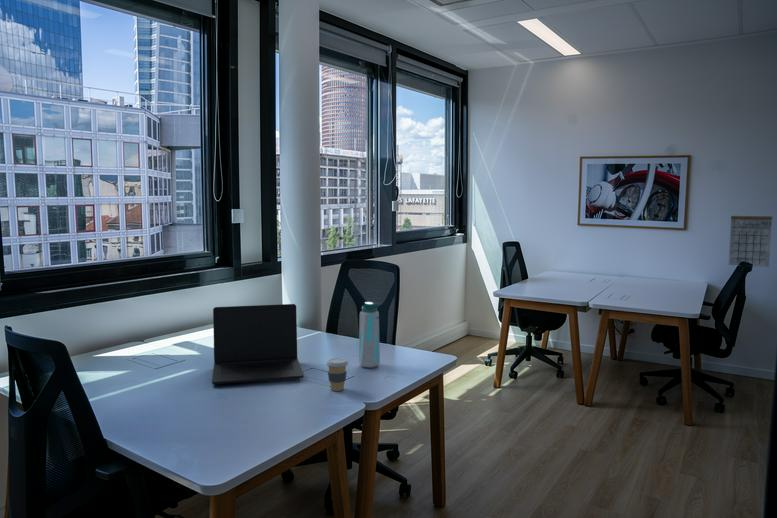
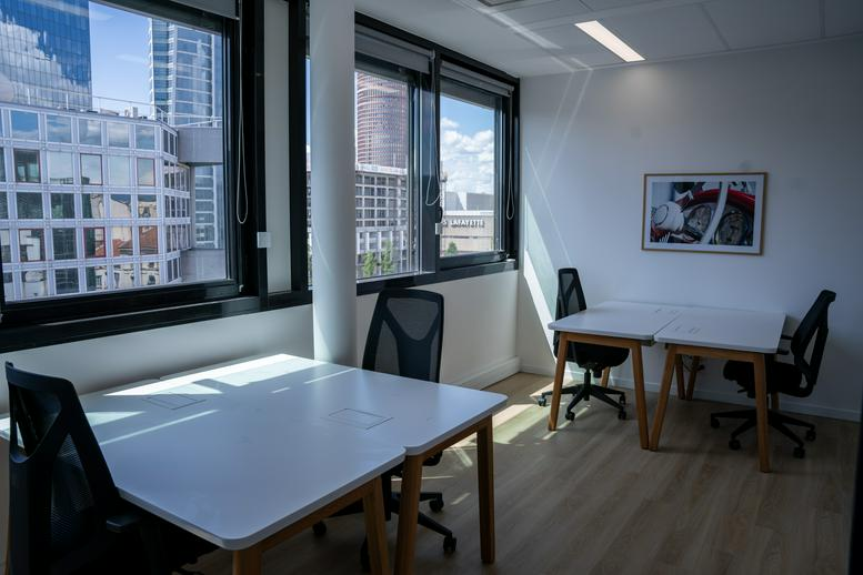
- coffee cup [325,357,349,392]
- laptop [211,303,304,385]
- calendar [728,203,773,268]
- water bottle [358,301,381,369]
